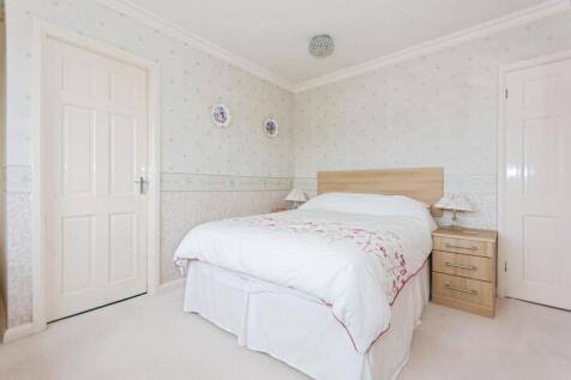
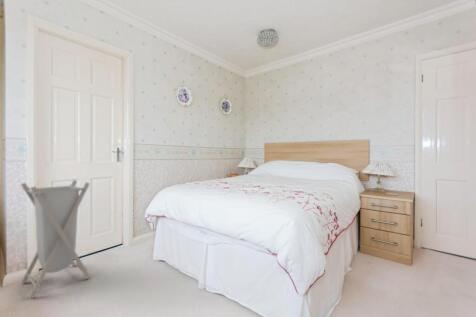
+ laundry hamper [20,179,92,298]
